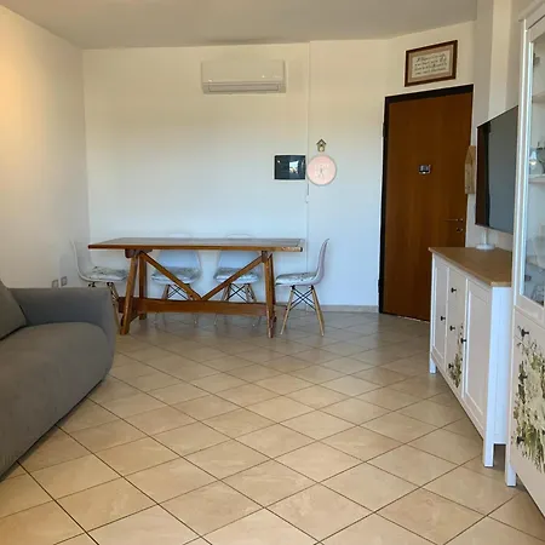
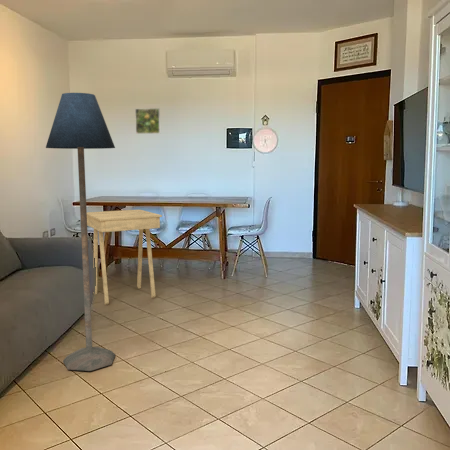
+ side table [87,208,163,306]
+ floor lamp [45,92,116,372]
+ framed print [134,107,161,135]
